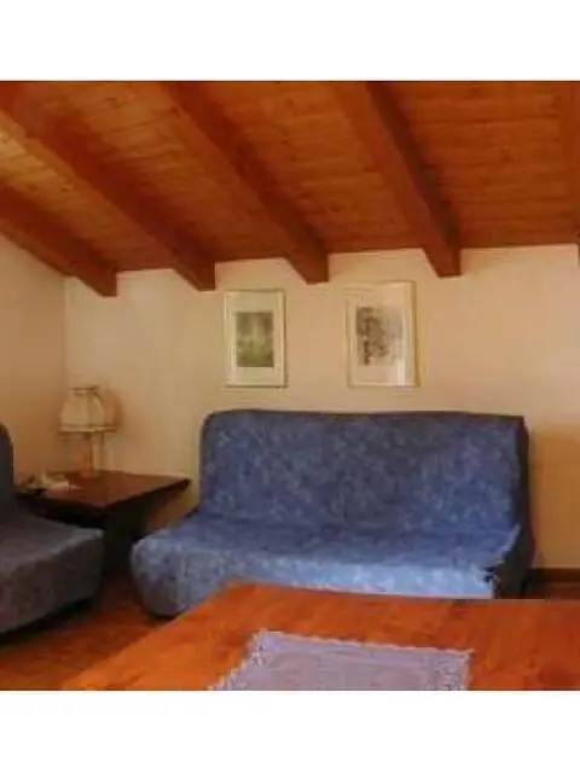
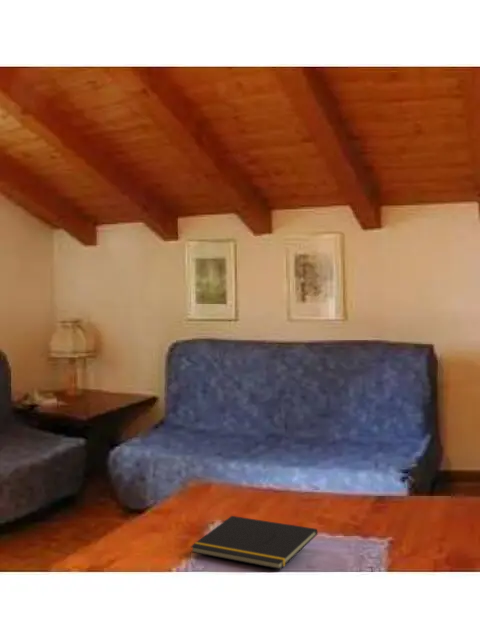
+ notepad [190,515,319,570]
